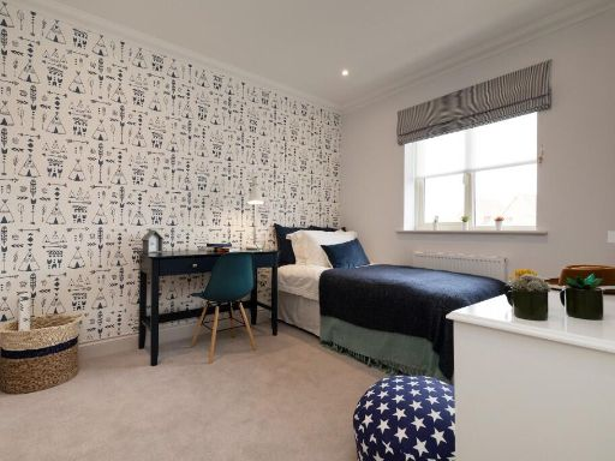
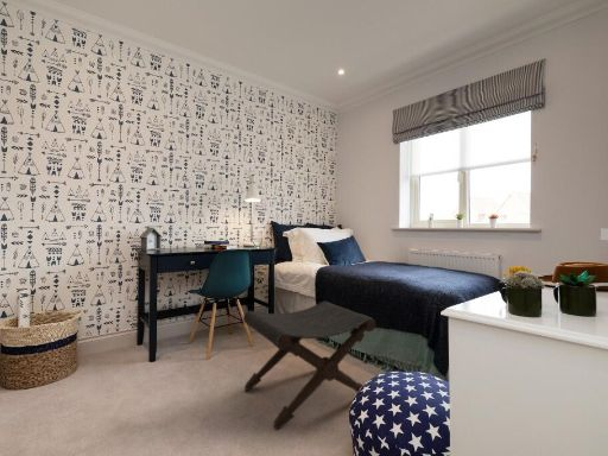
+ footstool [242,300,376,430]
